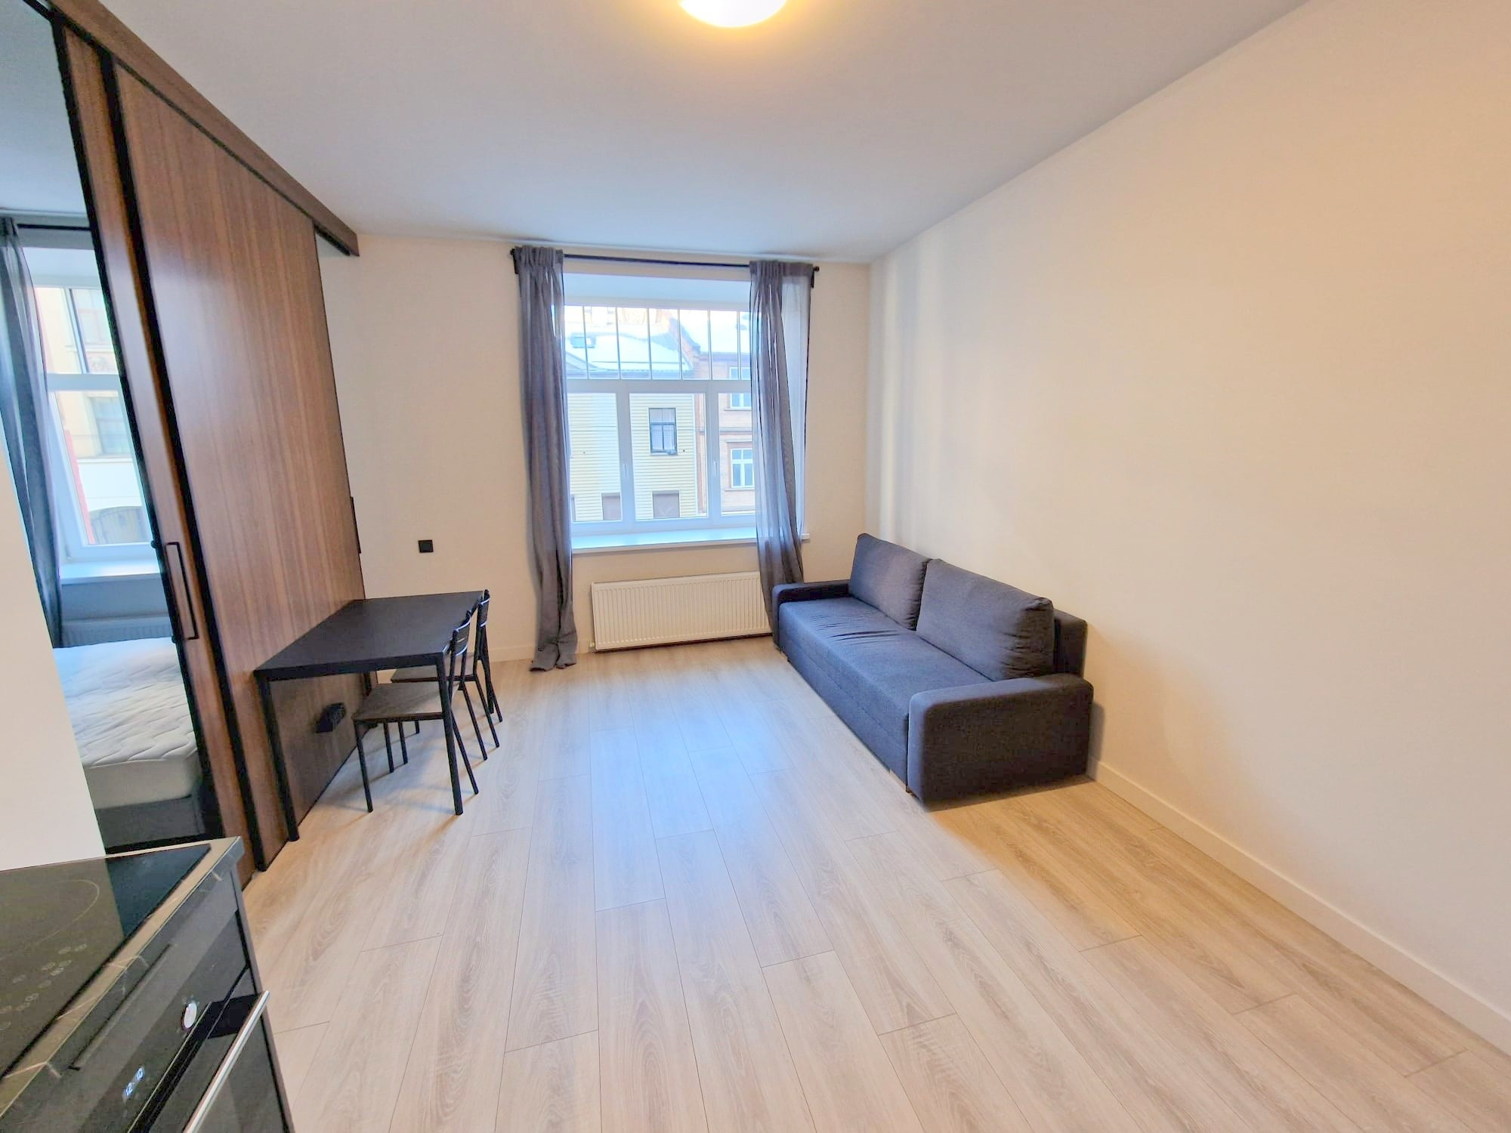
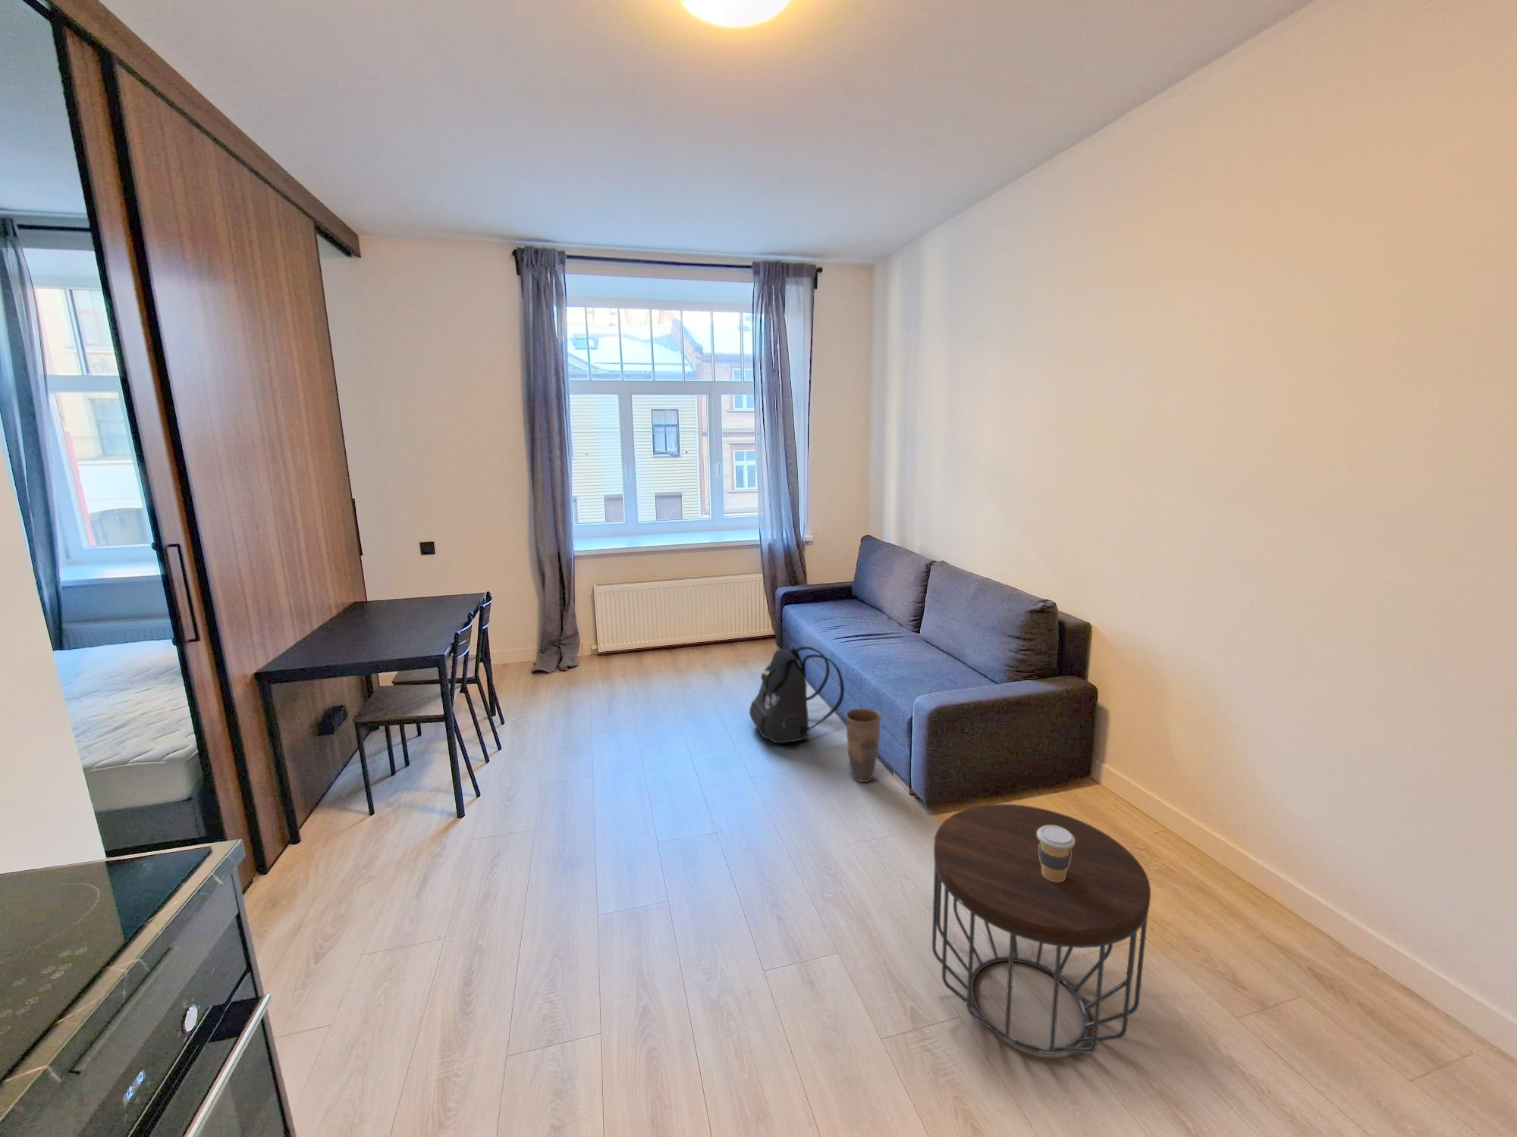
+ coffee cup [1037,825,1075,881]
+ vase [845,708,883,783]
+ side table [932,804,1151,1055]
+ backpack [749,646,845,744]
